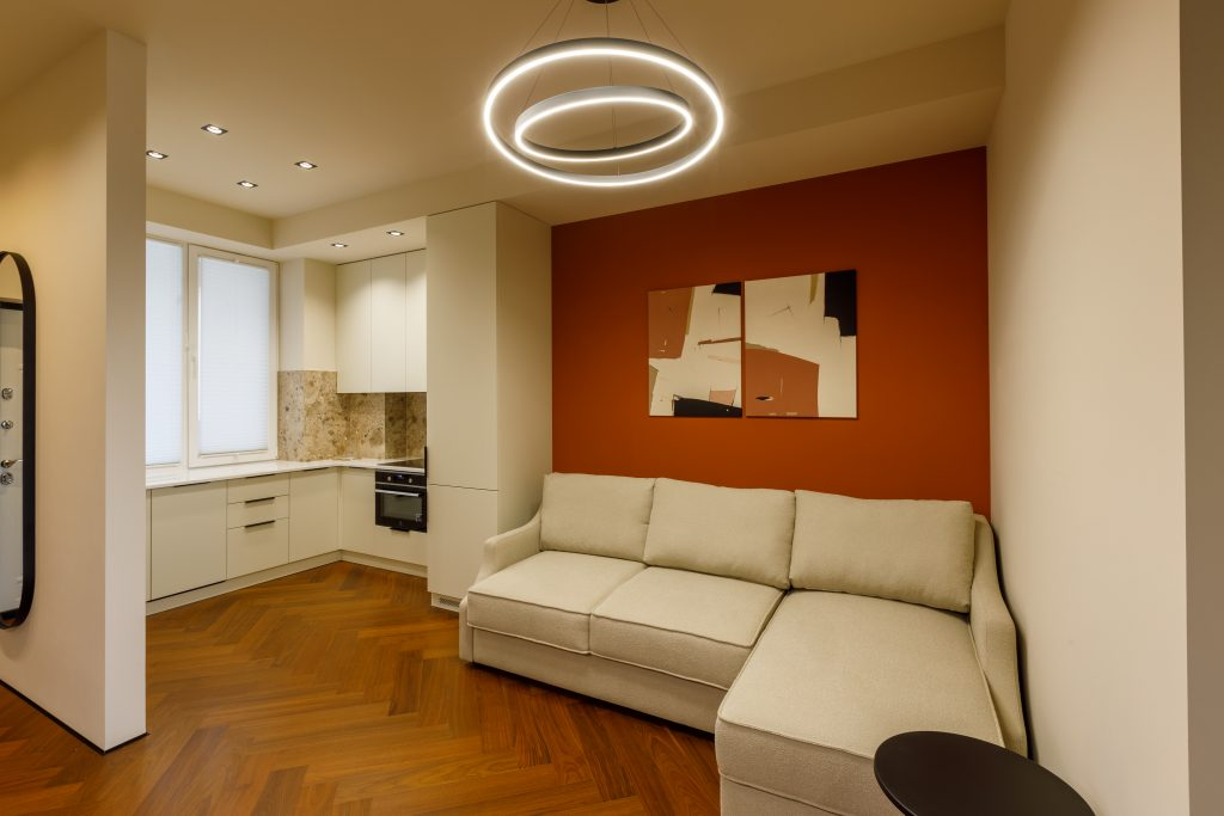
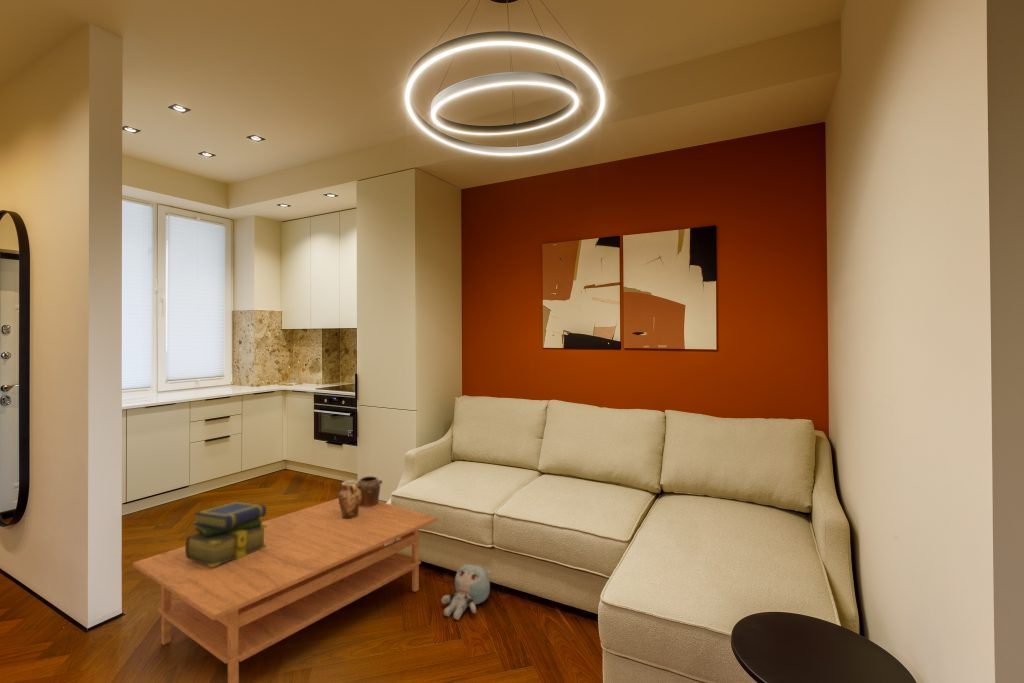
+ coffee table [132,497,438,683]
+ stack of books [184,501,267,567]
+ jar set [337,475,384,519]
+ plush toy [440,563,492,621]
